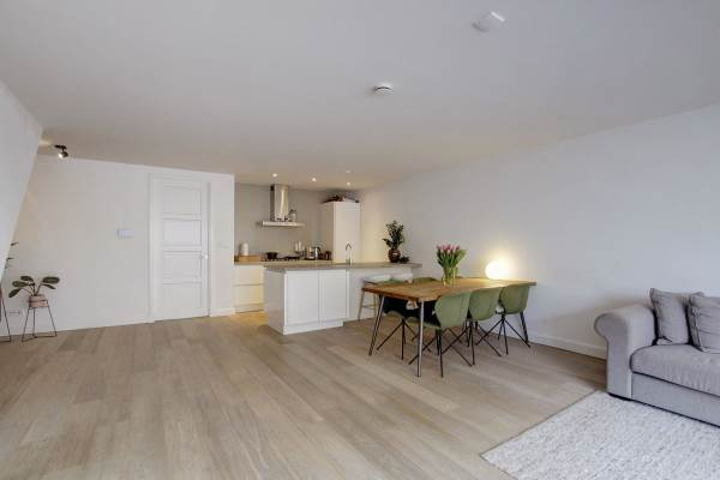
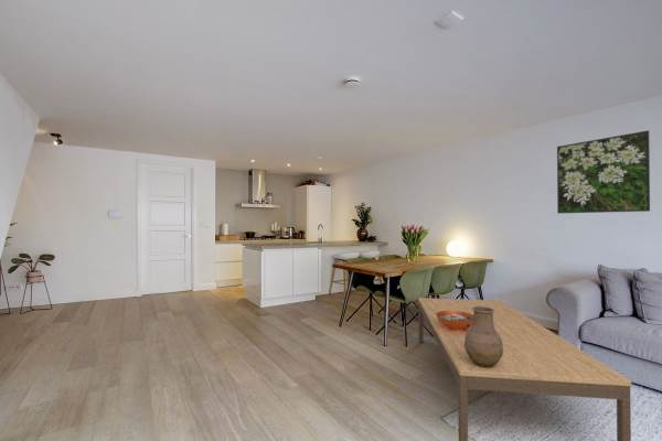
+ coffee table [417,297,632,441]
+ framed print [556,129,651,215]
+ vase [465,306,503,368]
+ decorative bowl [436,311,473,332]
